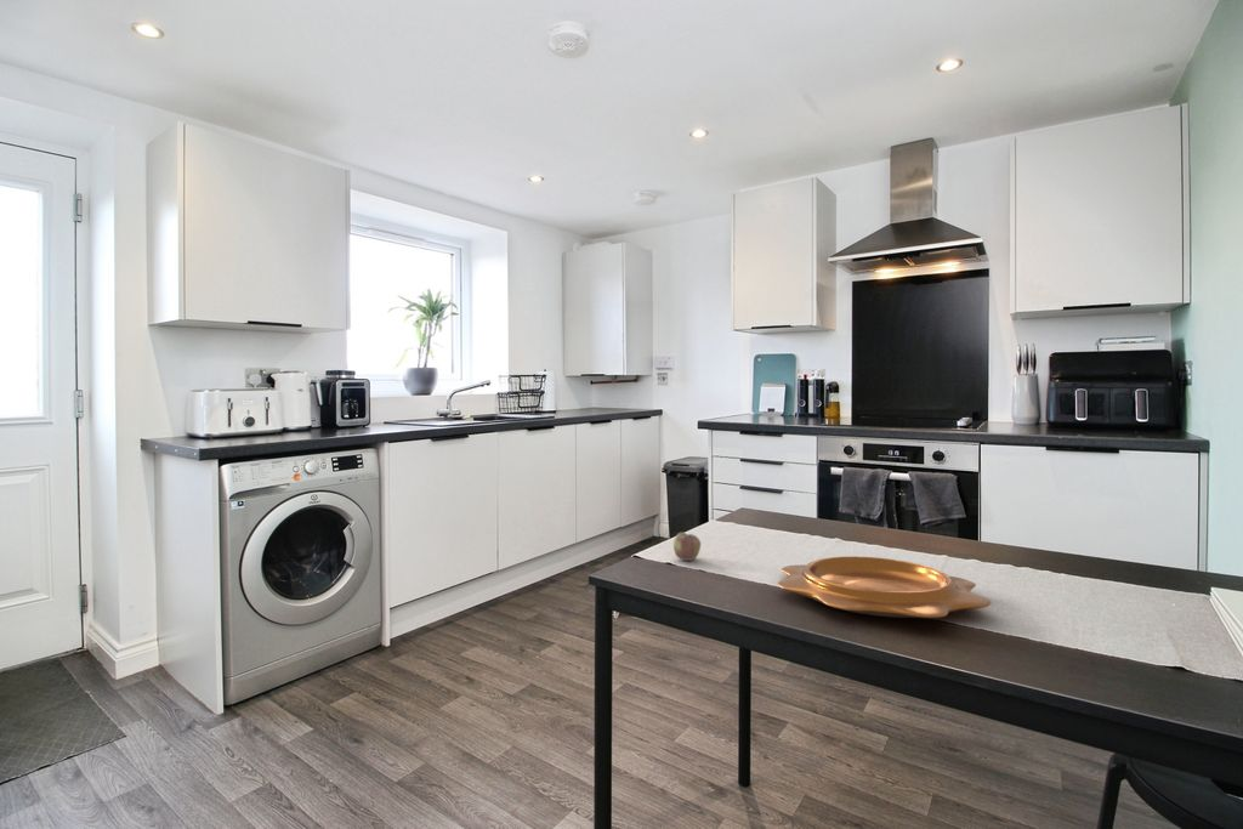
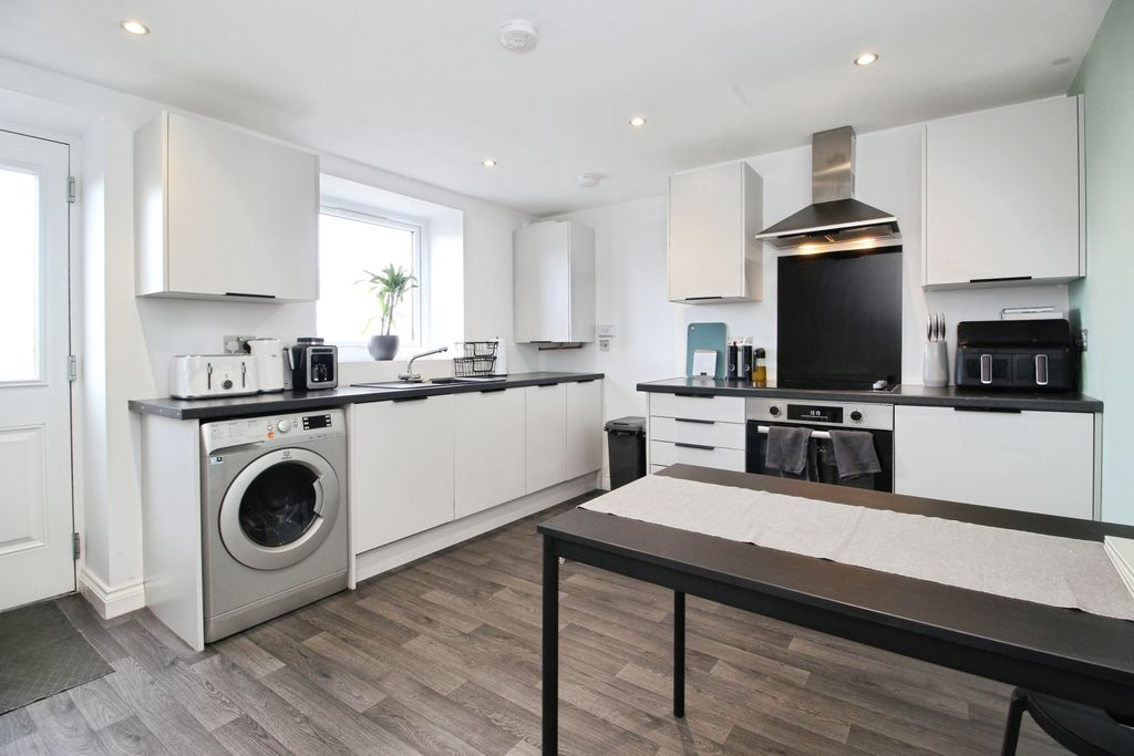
- apple [672,532,702,562]
- decorative bowl [777,556,993,619]
